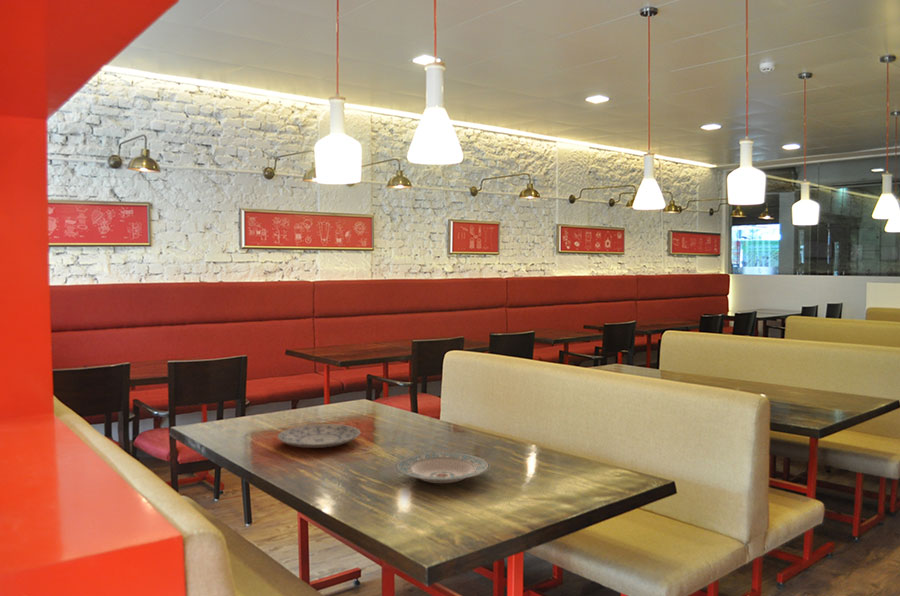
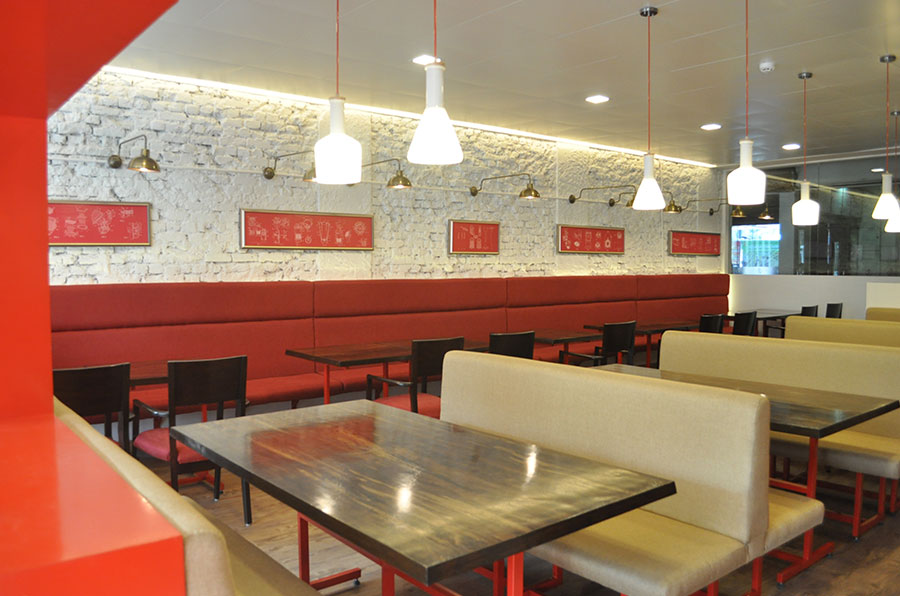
- plate [394,451,491,484]
- plate [276,423,361,449]
